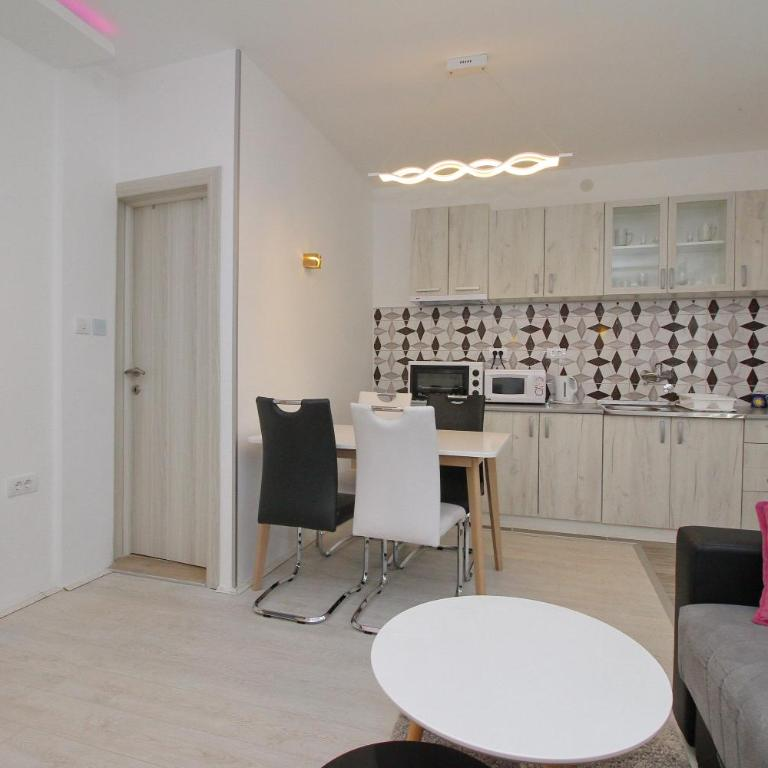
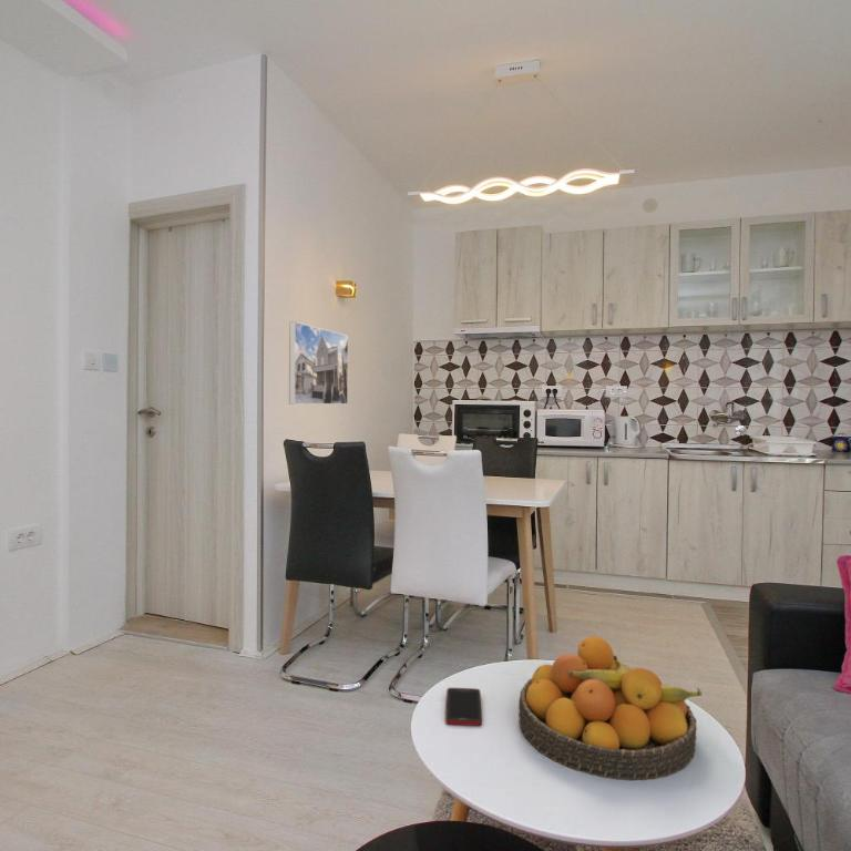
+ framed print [288,320,349,406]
+ fruit bowl [517,635,704,781]
+ cell phone [444,687,483,727]
